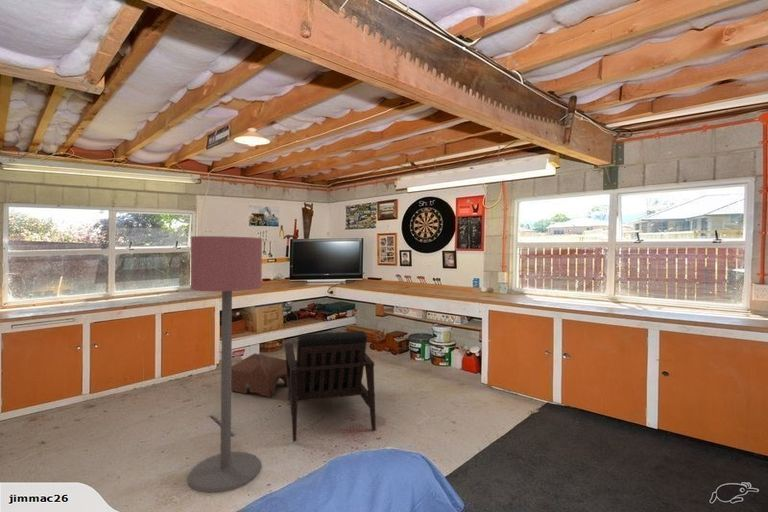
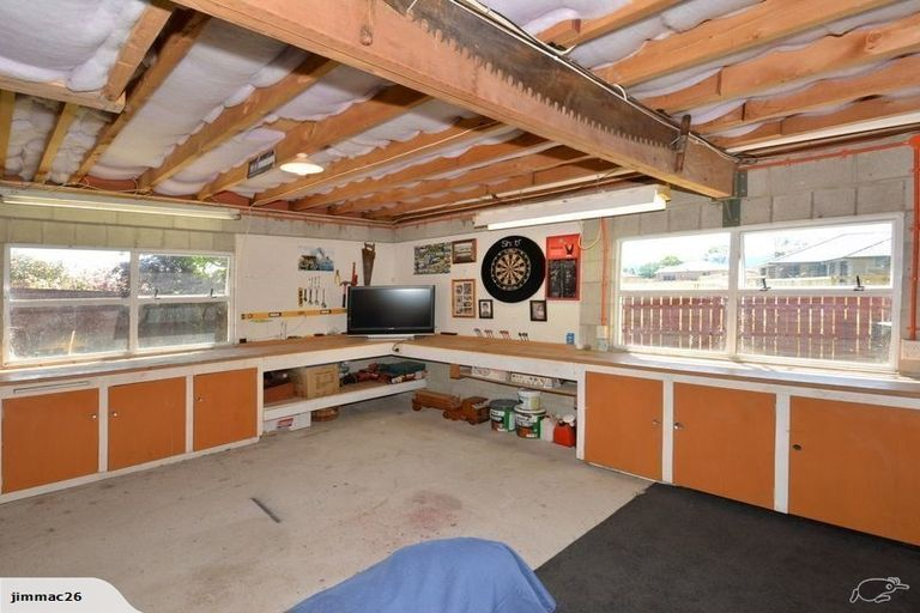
- stool [231,352,287,398]
- armchair [283,330,377,442]
- floor lamp [187,235,263,494]
